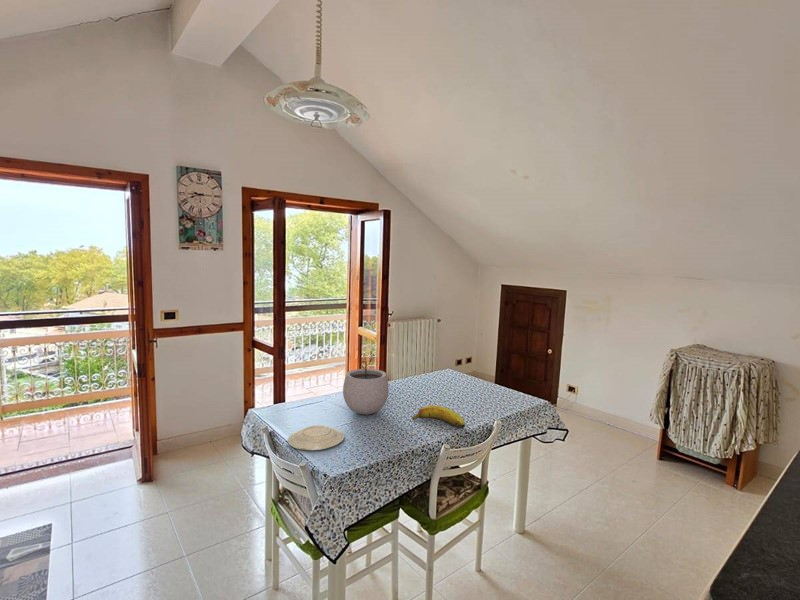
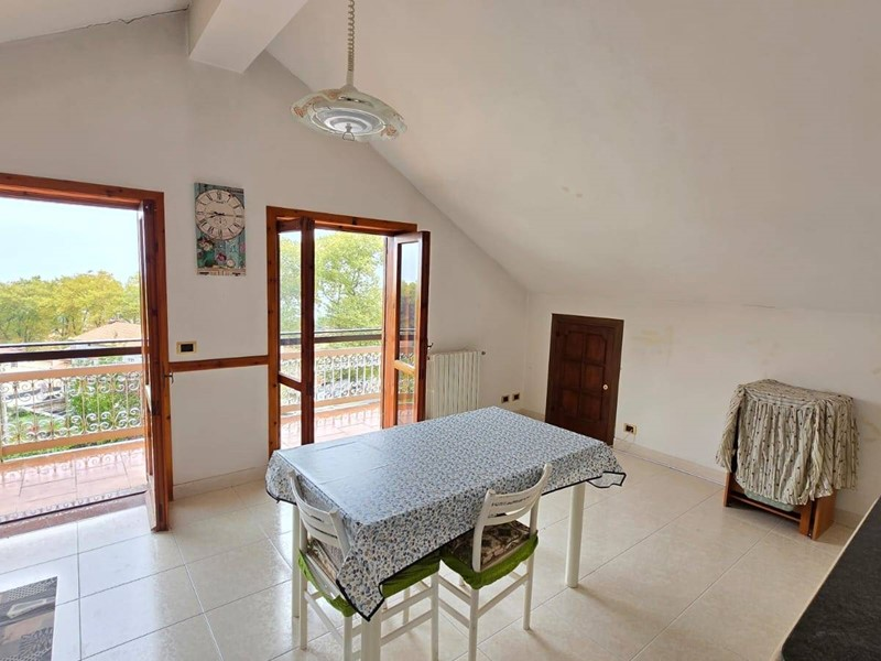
- plate [287,424,345,451]
- plant pot [342,357,390,415]
- fruit [411,405,466,429]
